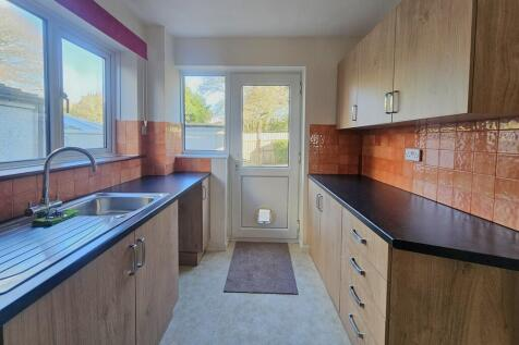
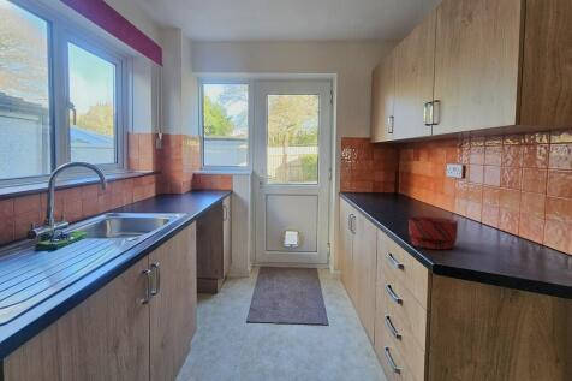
+ bowl [407,216,459,250]
